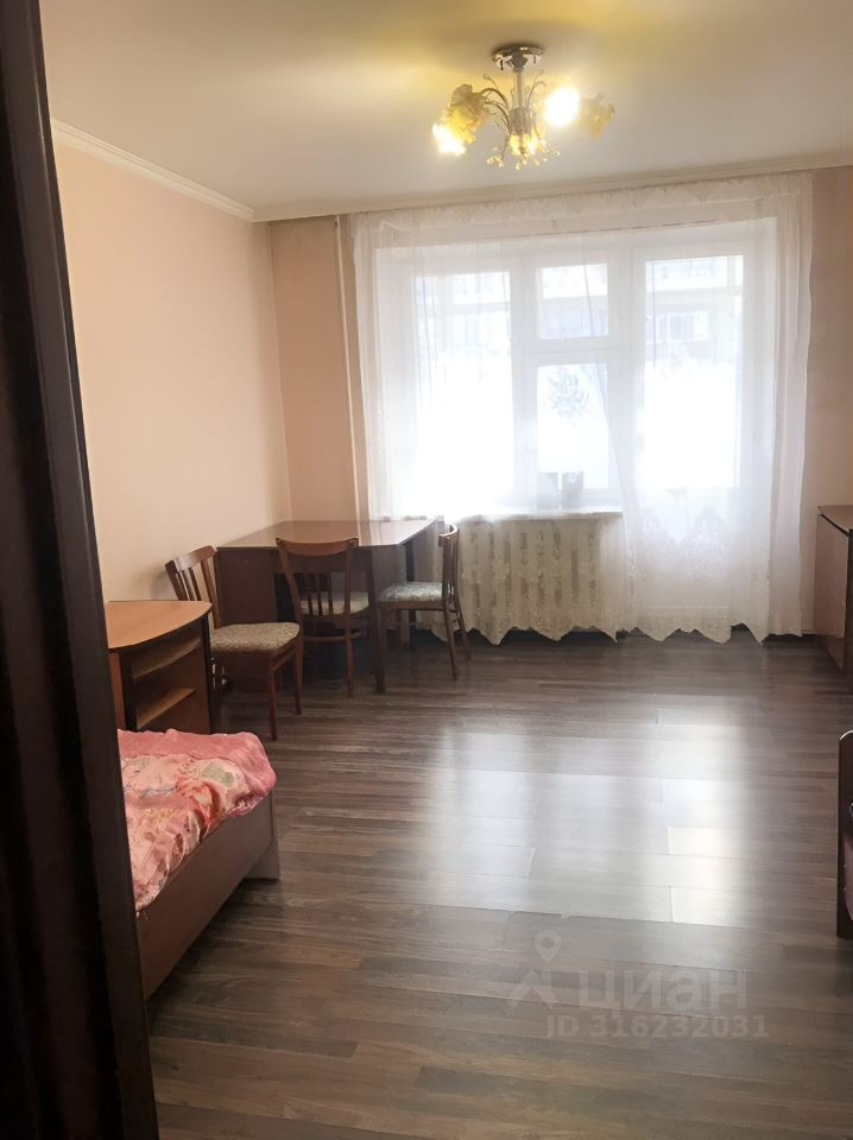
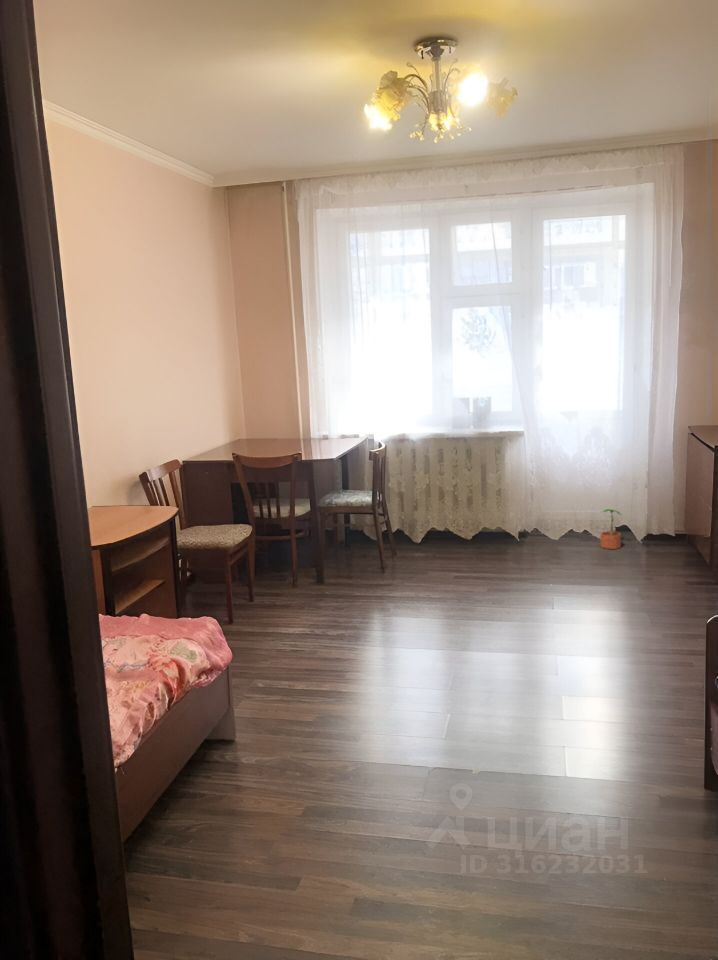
+ potted plant [600,508,622,550]
